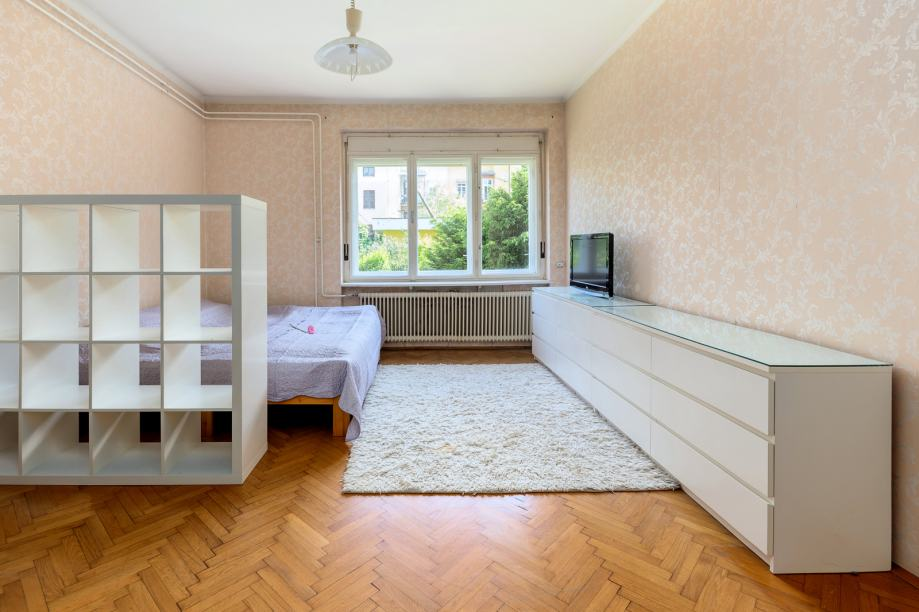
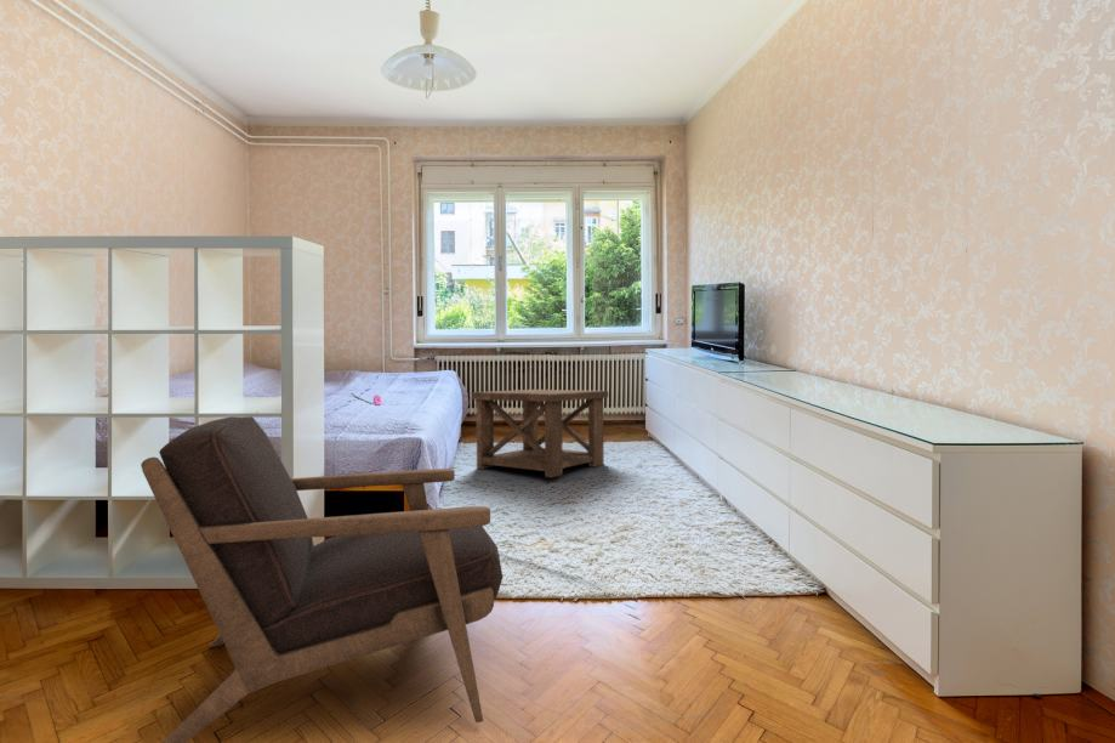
+ side table [471,388,609,478]
+ armchair [140,415,504,743]
